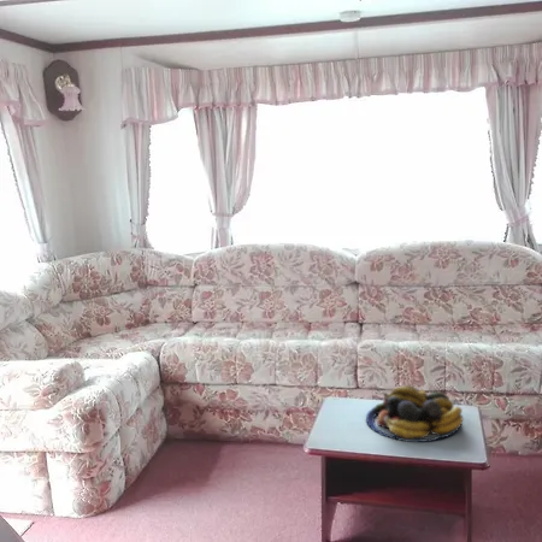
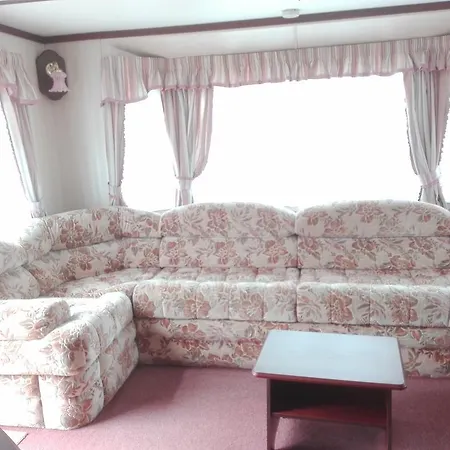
- fruit bowl [365,384,465,443]
